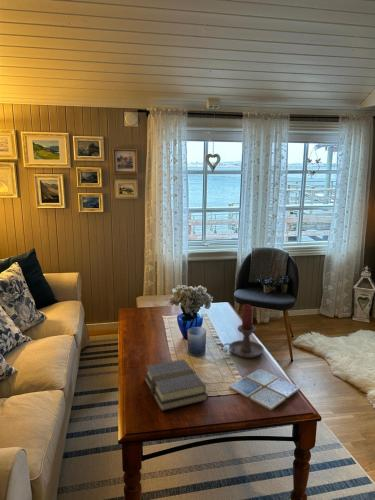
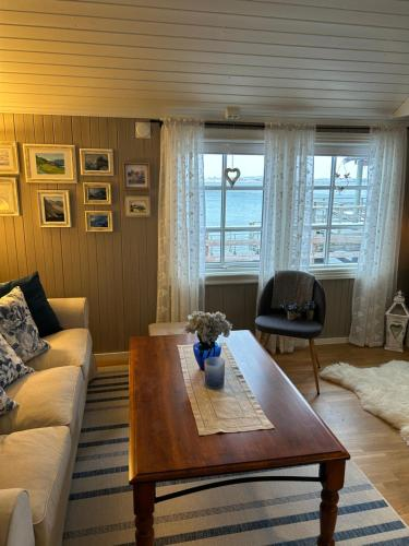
- candle holder [220,303,265,359]
- book [143,358,209,412]
- drink coaster [228,368,301,411]
